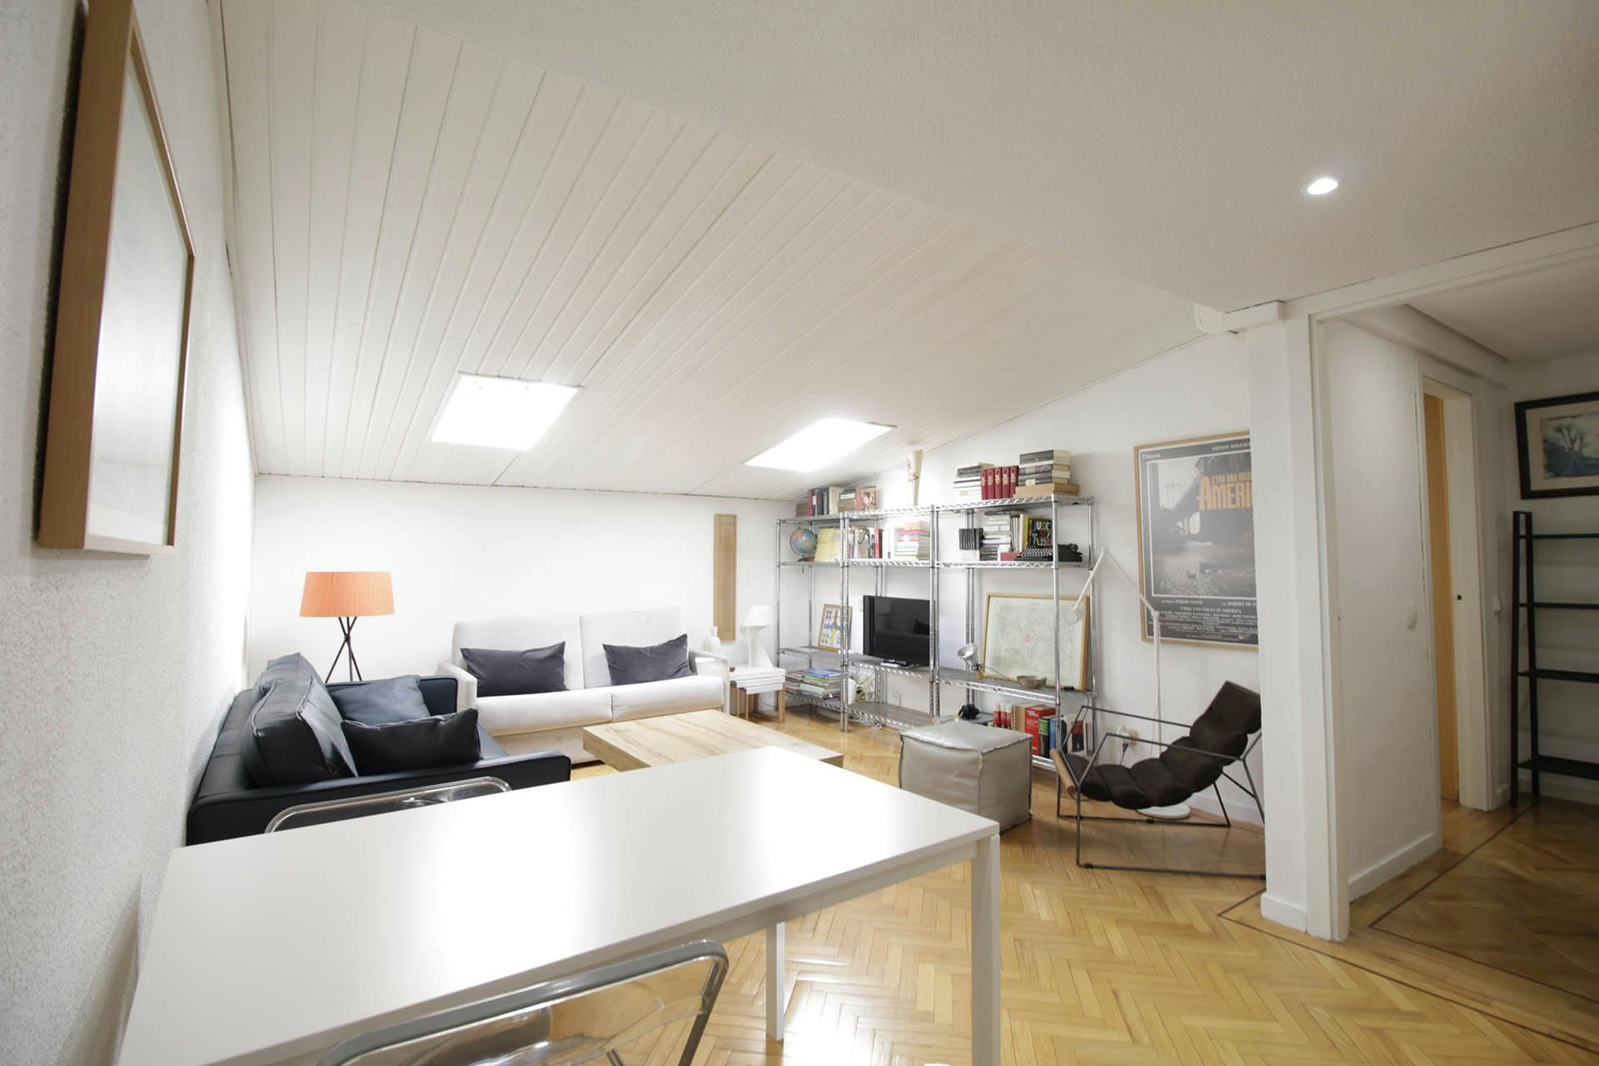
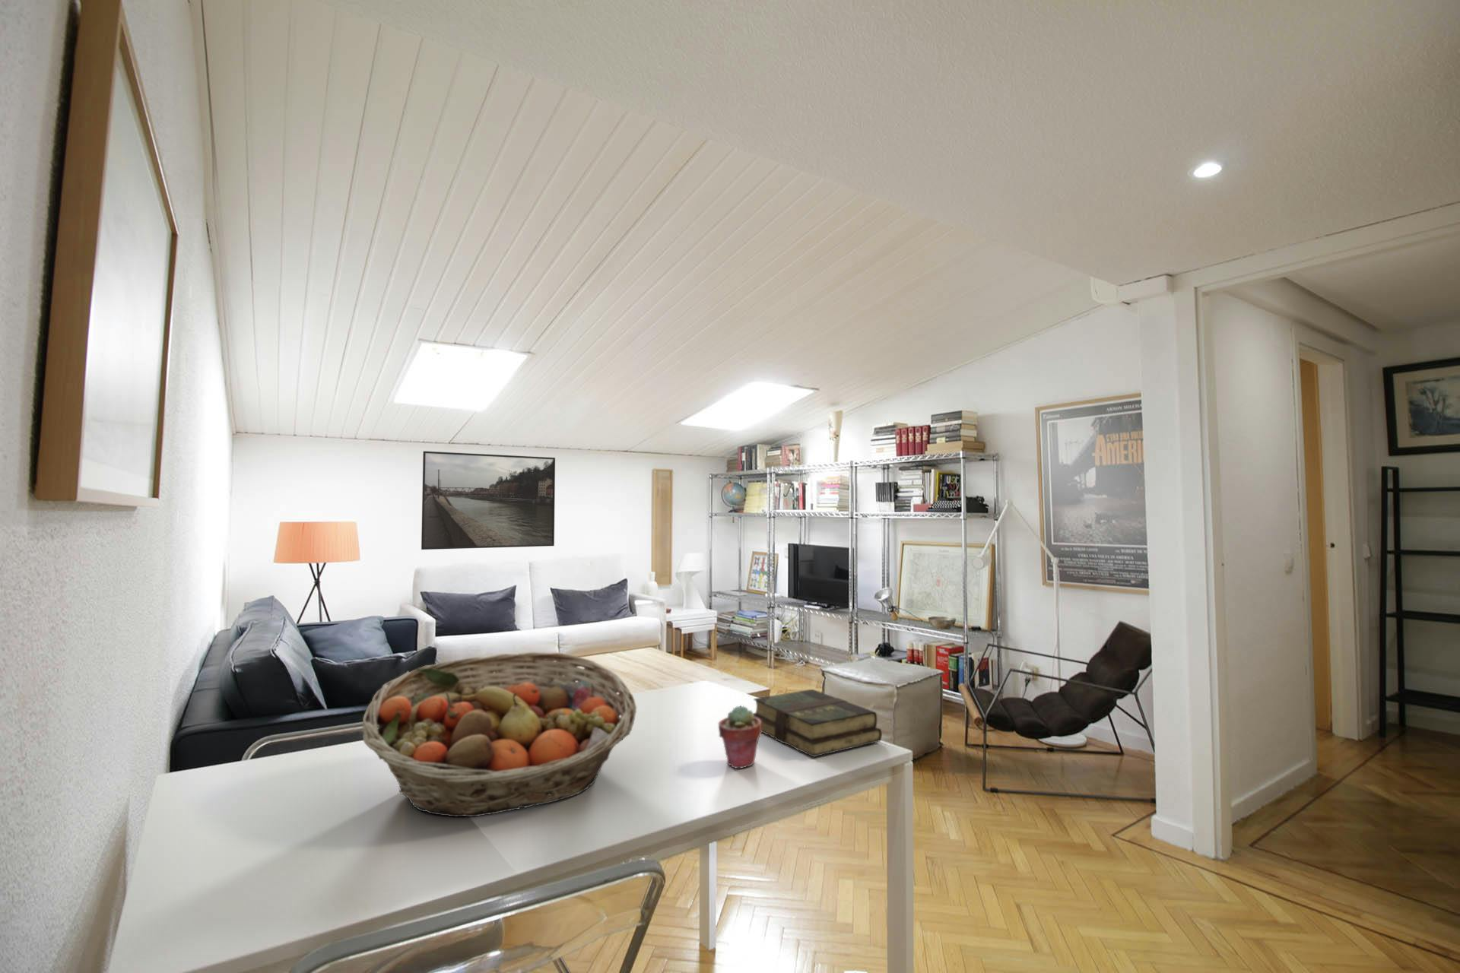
+ fruit basket [362,652,638,817]
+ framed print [420,451,556,551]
+ book [753,688,883,758]
+ potted succulent [718,705,762,769]
